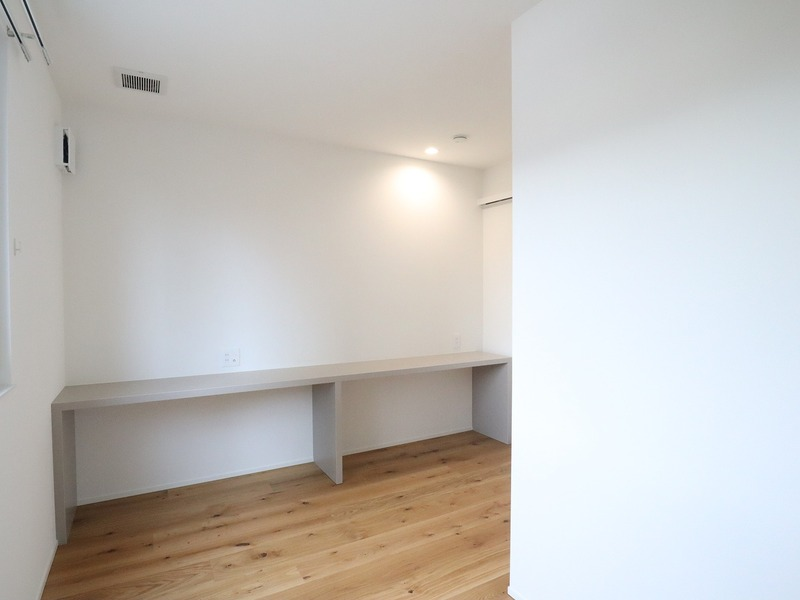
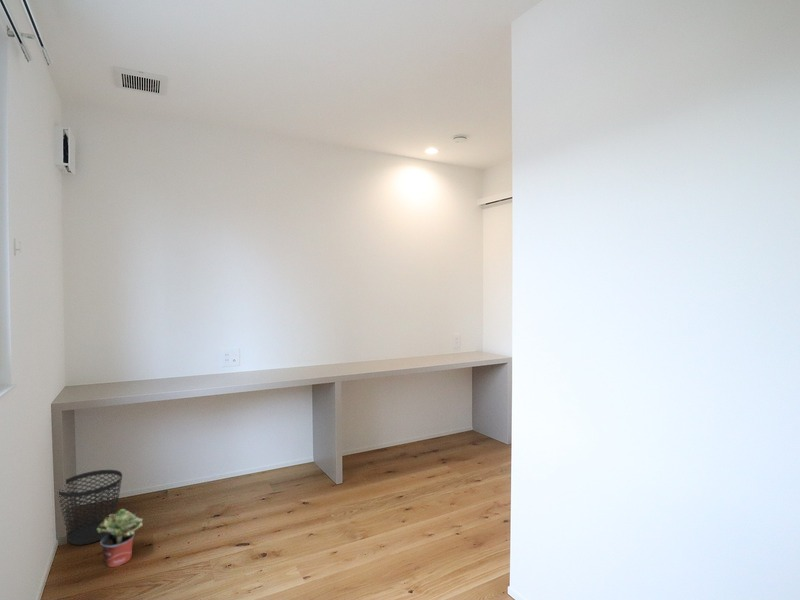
+ wastebasket [58,469,123,546]
+ potted plant [97,508,144,568]
